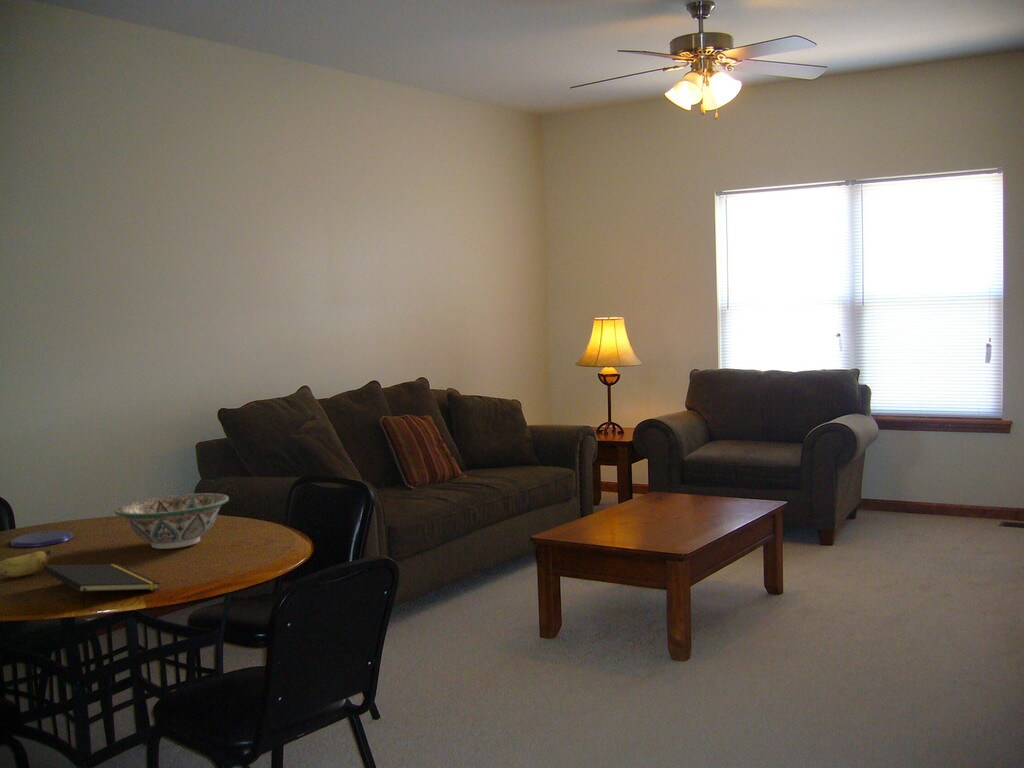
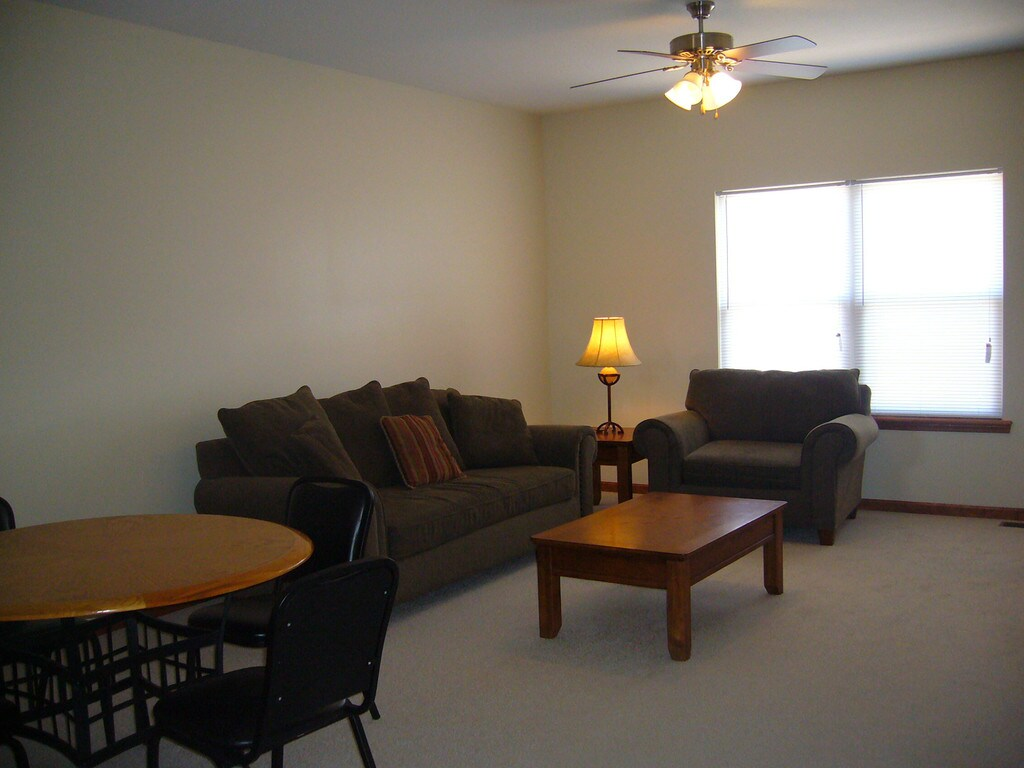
- banana [0,548,52,578]
- notepad [42,563,161,609]
- decorative bowl [114,492,230,550]
- saucer [10,530,74,548]
